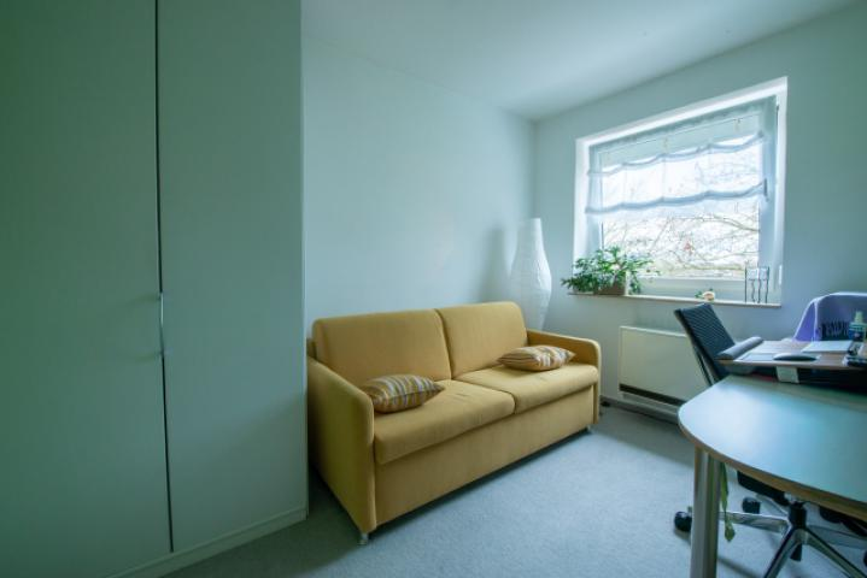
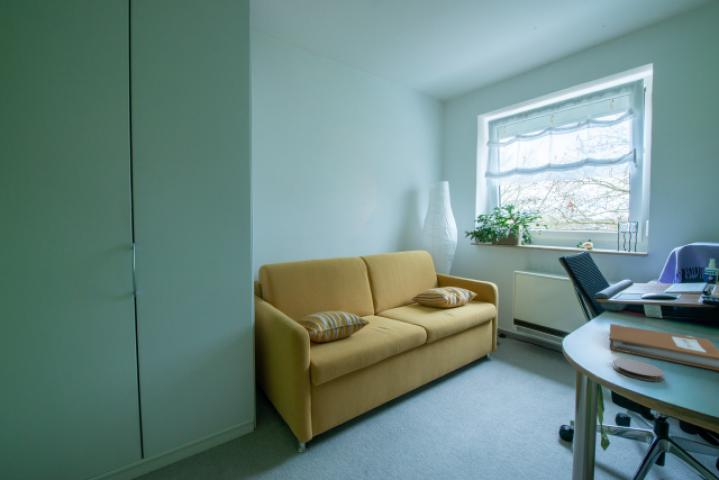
+ coaster [612,358,665,382]
+ notebook [609,323,719,372]
